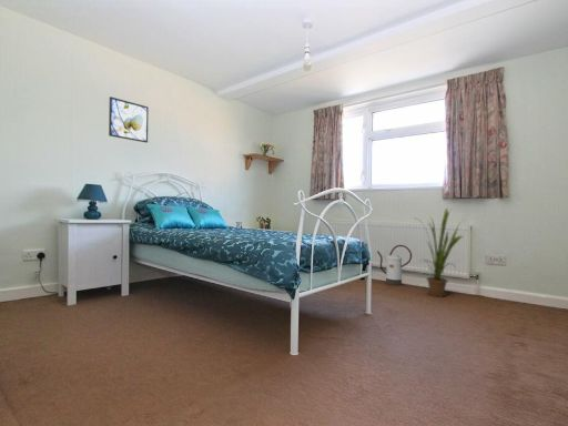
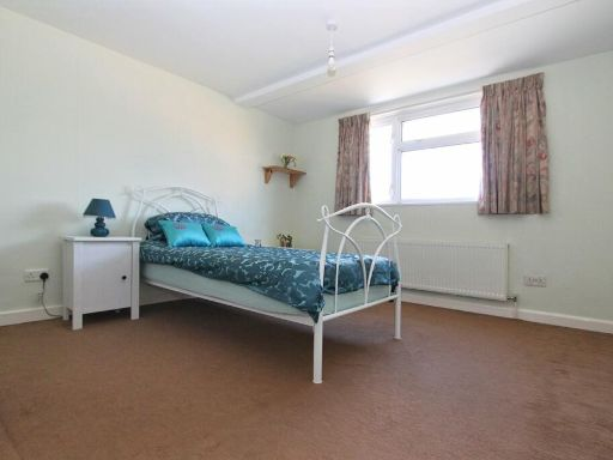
- watering can [376,244,413,286]
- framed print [108,95,150,143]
- house plant [415,207,465,298]
